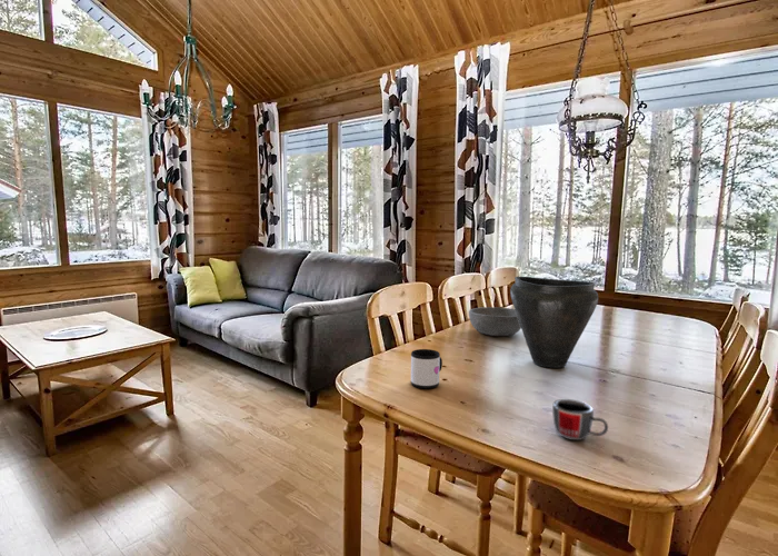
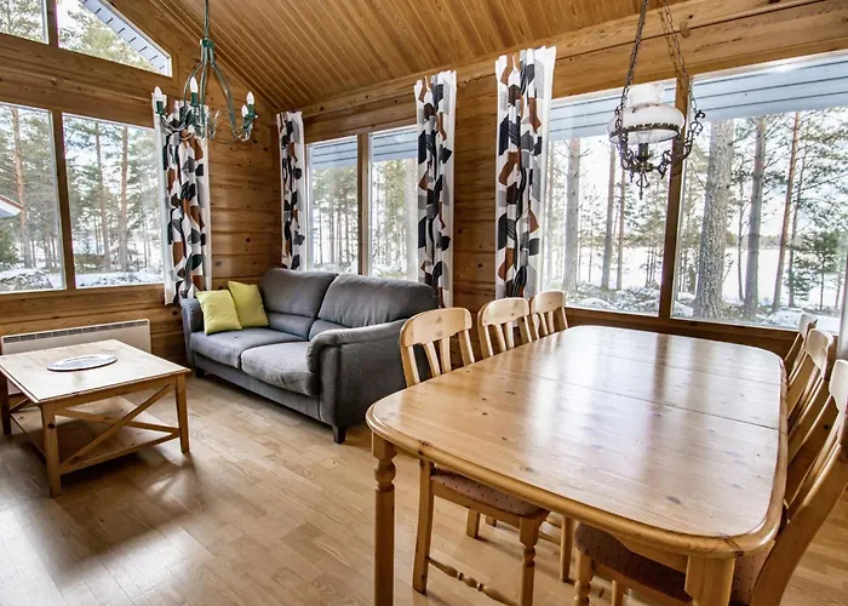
- vase [509,276,599,369]
- bowl [468,306,521,337]
- mug [410,348,443,389]
- mug [551,398,609,441]
